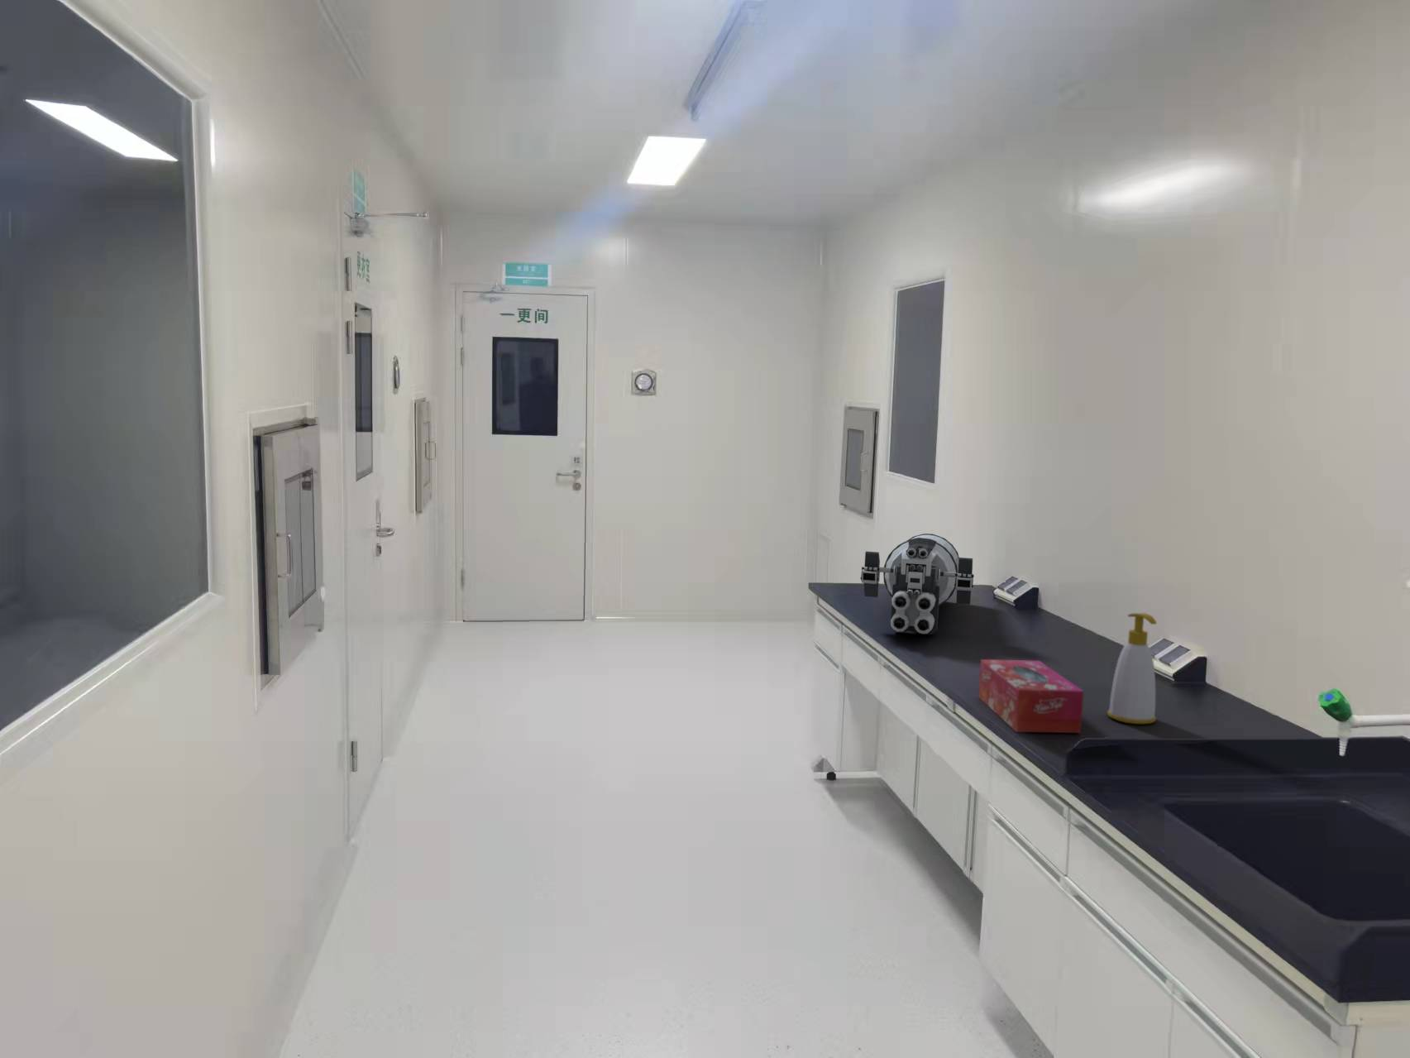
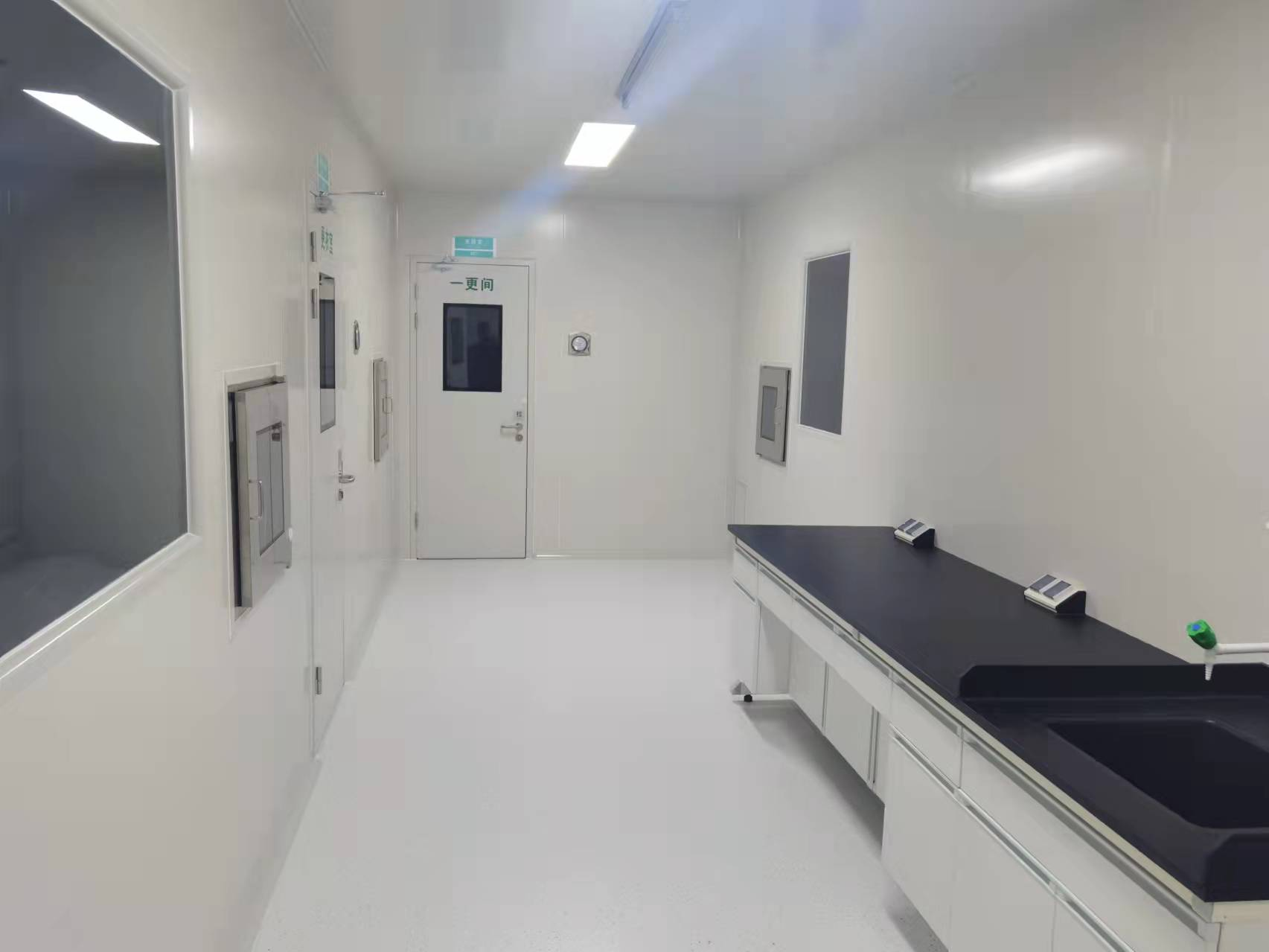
- soap bottle [1107,612,1158,725]
- tissue box [978,658,1084,733]
- laboratory equipment [860,532,976,636]
